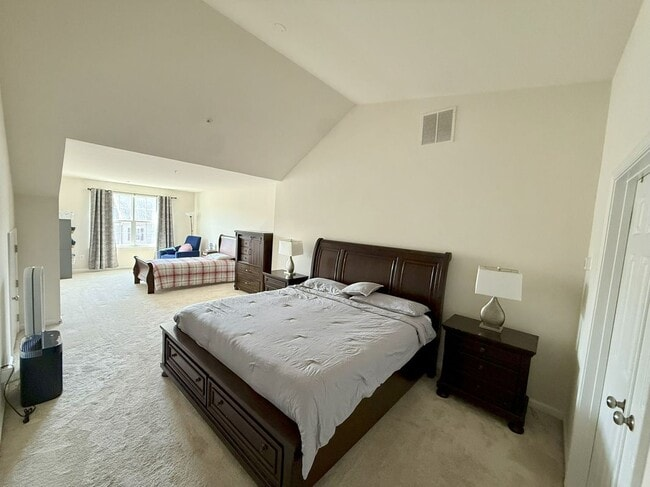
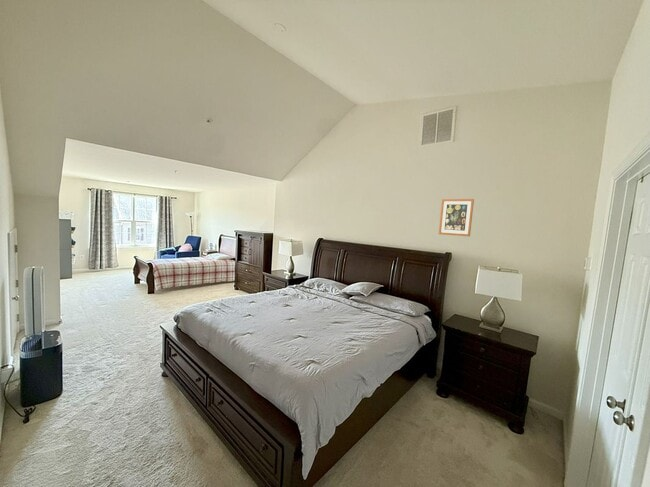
+ wall art [438,198,475,237]
